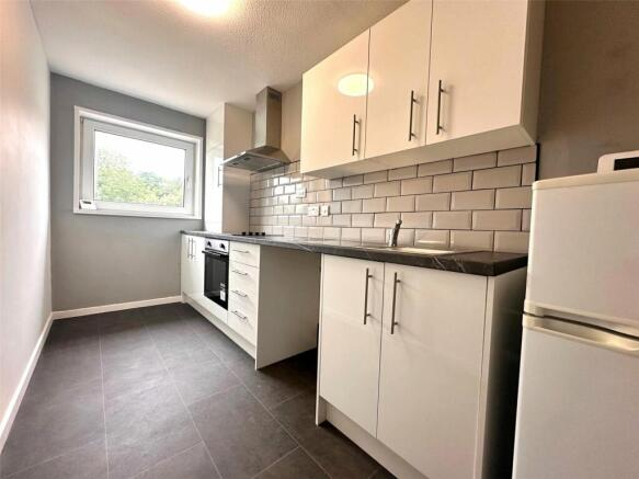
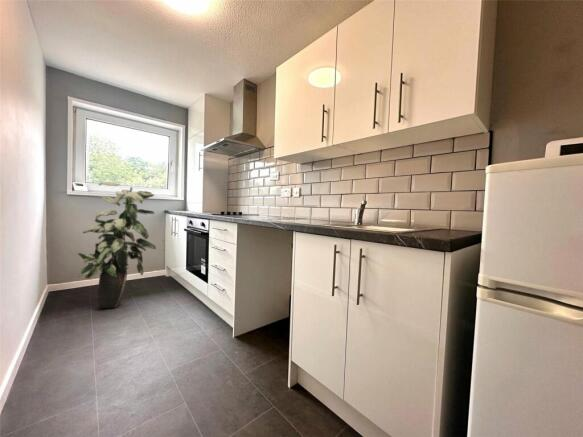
+ indoor plant [76,181,157,309]
